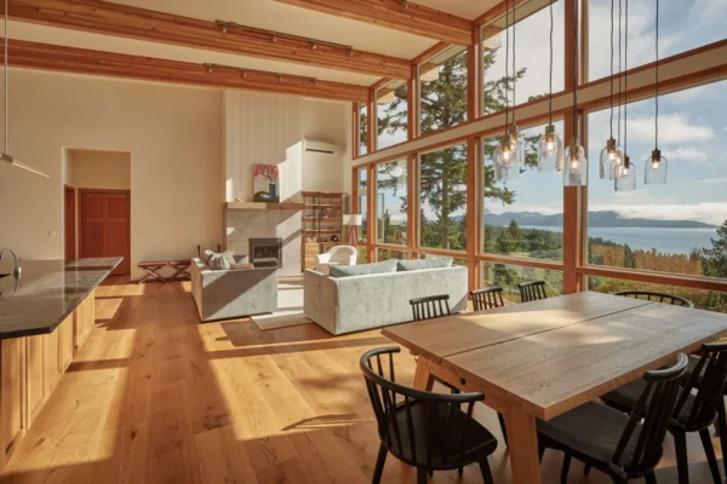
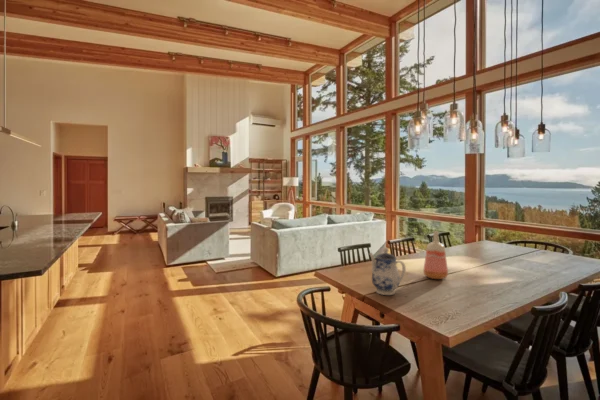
+ vase [422,230,449,280]
+ teapot [368,247,407,296]
